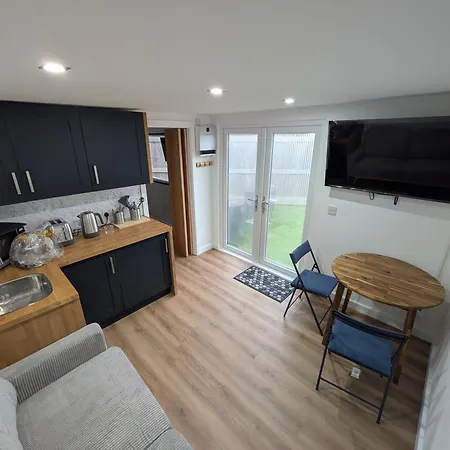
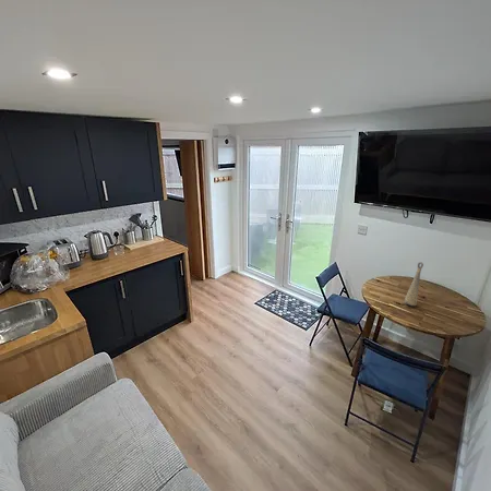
+ decorative vase [403,261,424,307]
